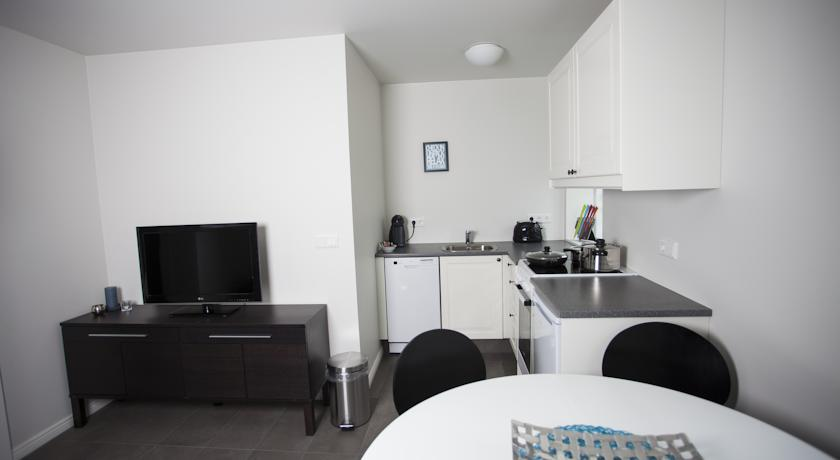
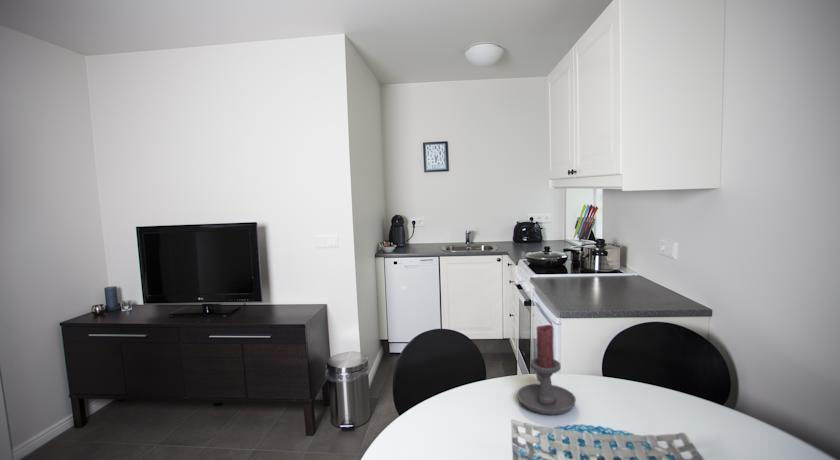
+ candle holder [516,324,577,416]
